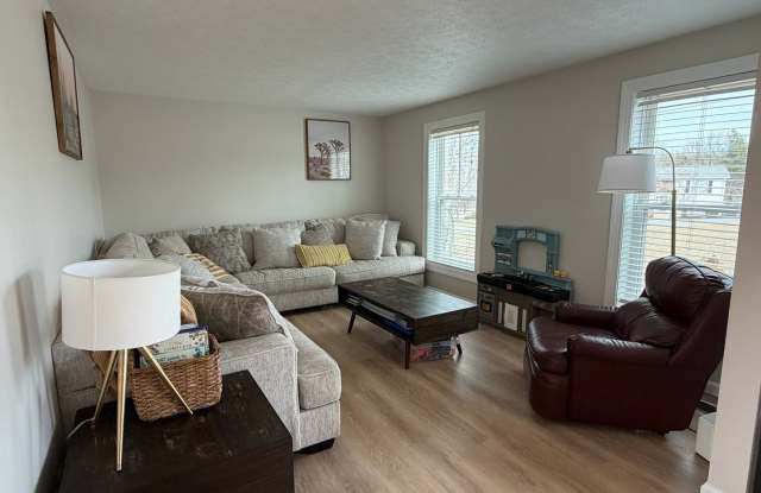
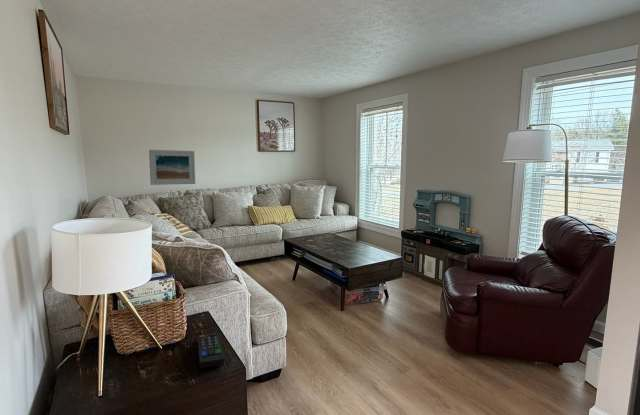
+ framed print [148,149,196,186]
+ remote control [197,332,226,369]
